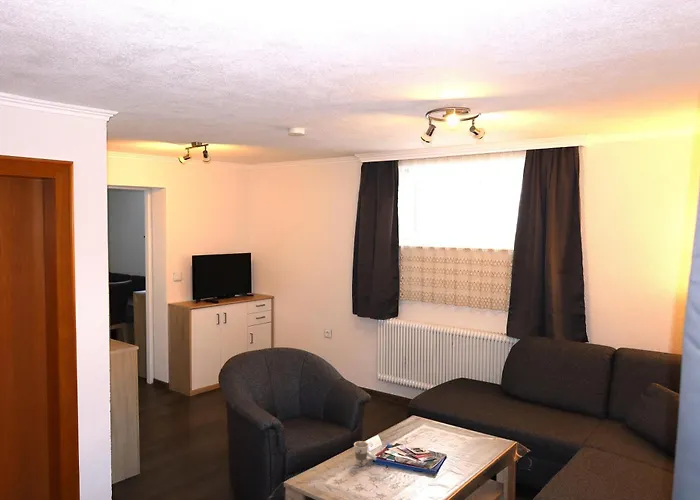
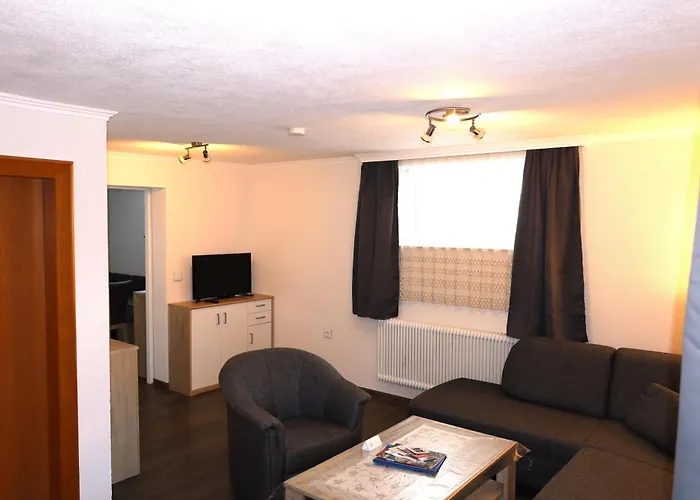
- cup [353,440,377,467]
